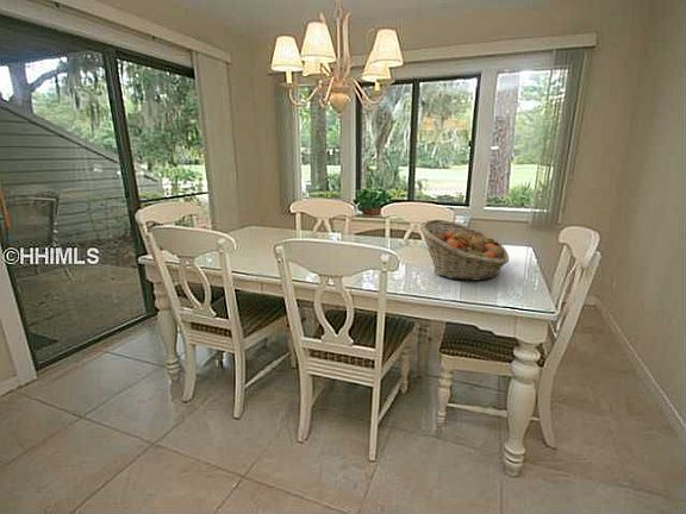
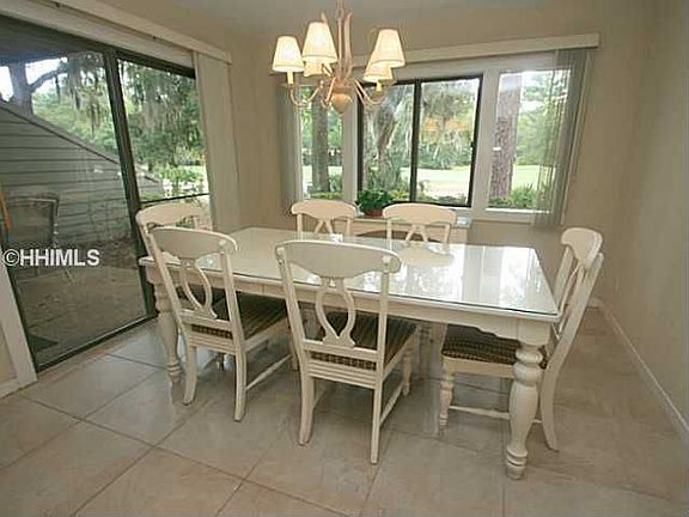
- fruit basket [419,219,510,282]
